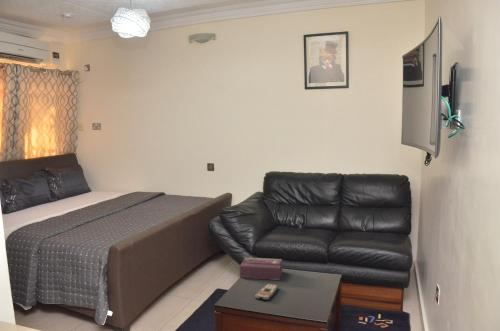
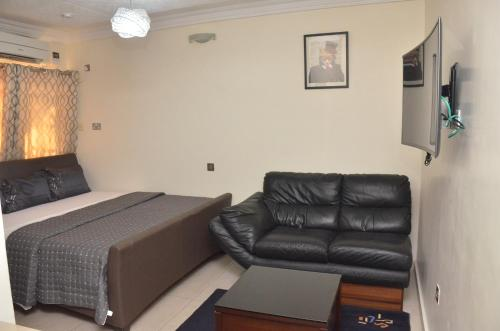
- tissue box [239,256,283,281]
- remote control [254,283,279,301]
